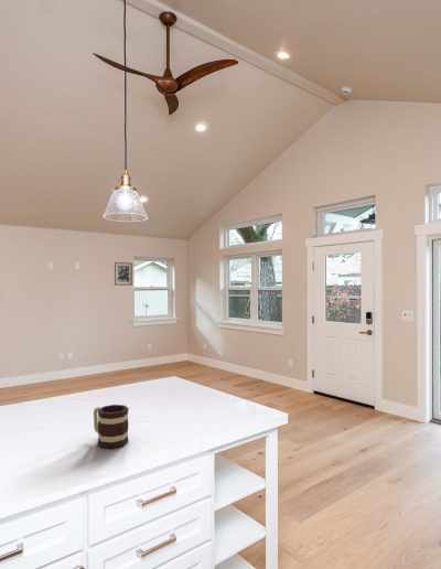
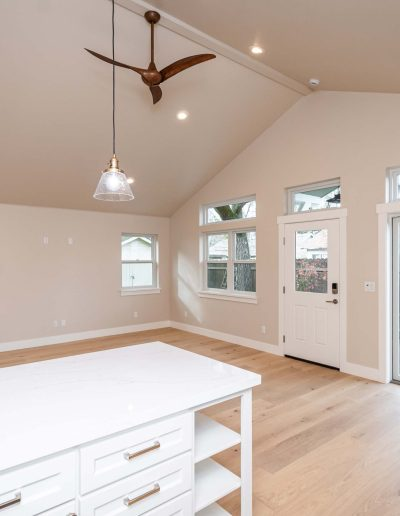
- mug [93,404,129,449]
- wall art [114,261,133,287]
